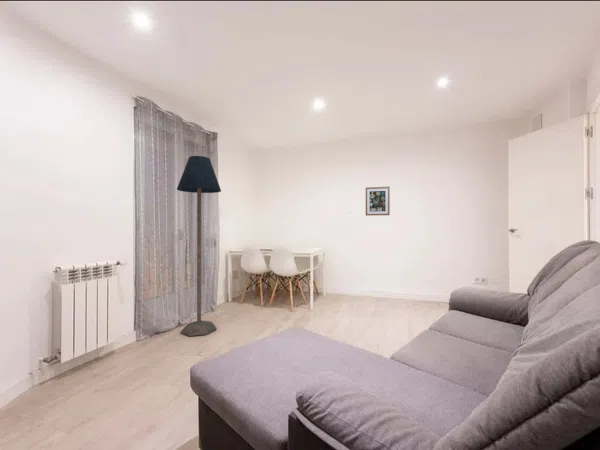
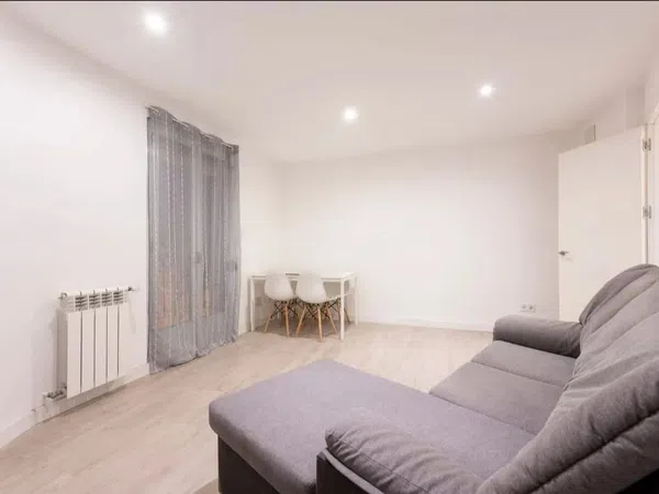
- floor lamp [176,155,222,337]
- wall art [365,186,391,217]
